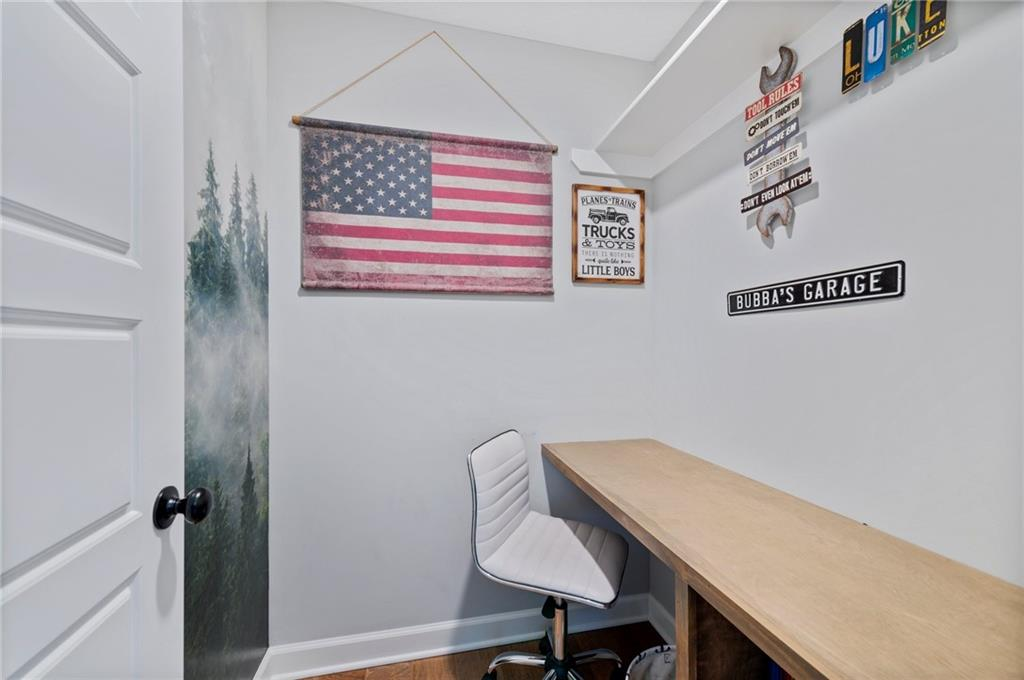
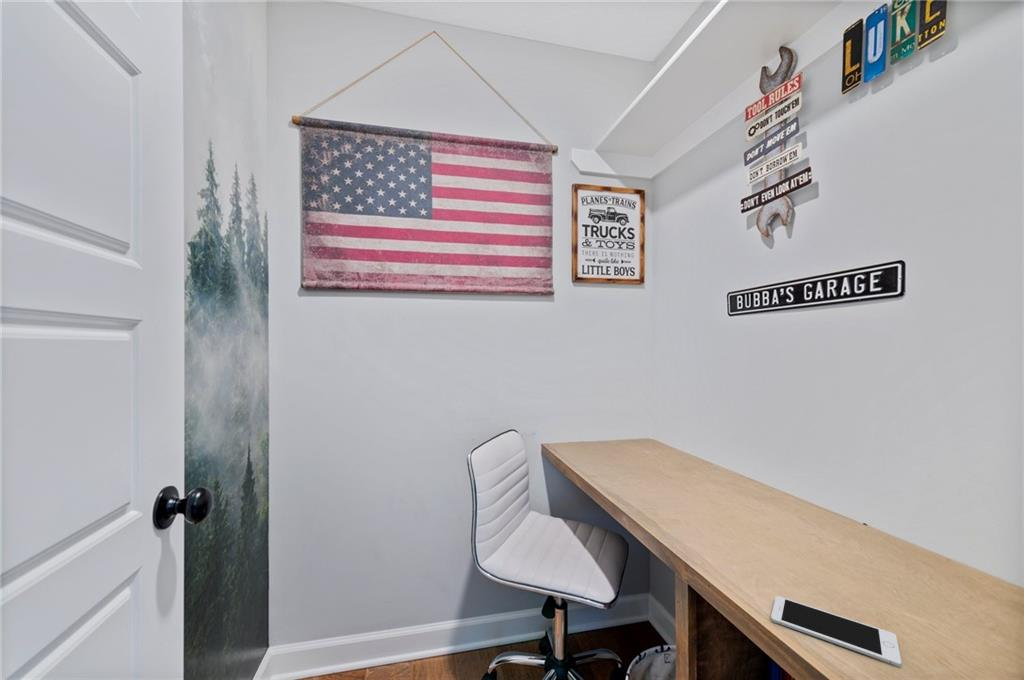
+ cell phone [770,595,902,668]
